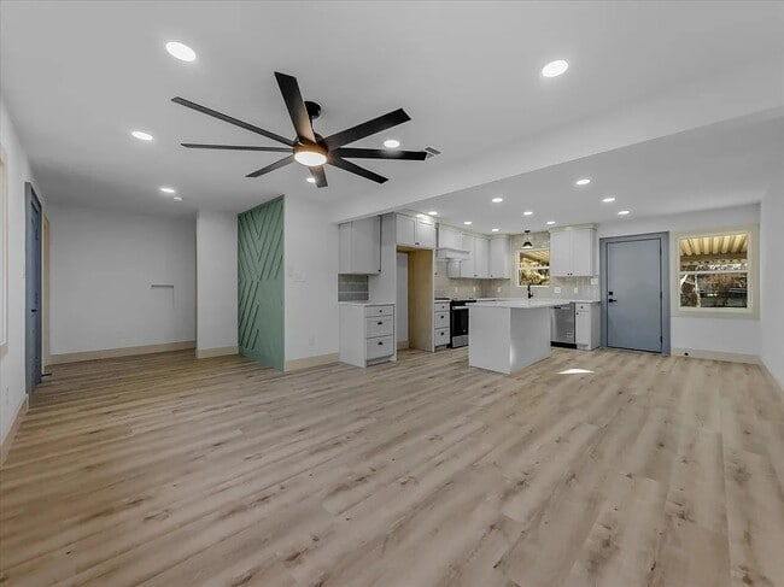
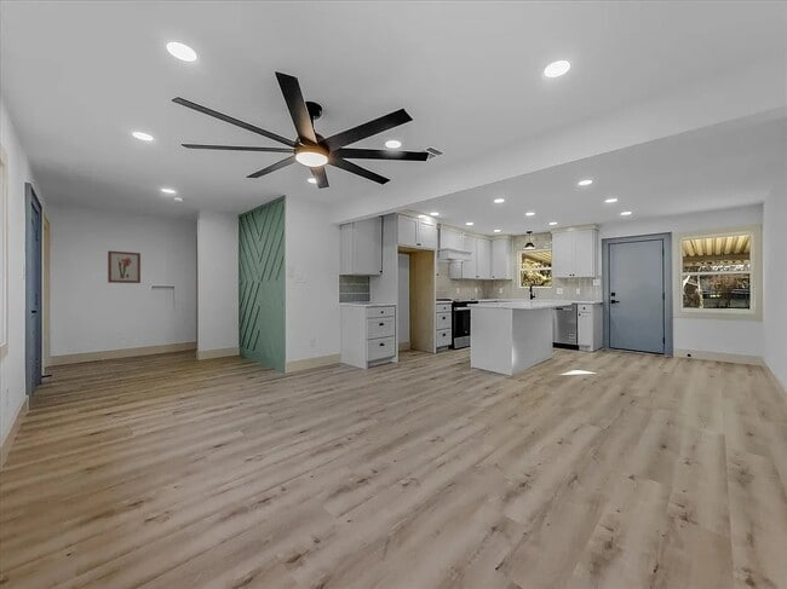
+ wall art [107,250,142,284]
